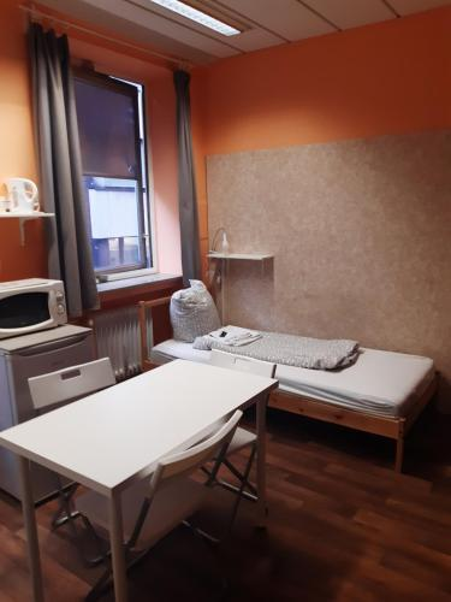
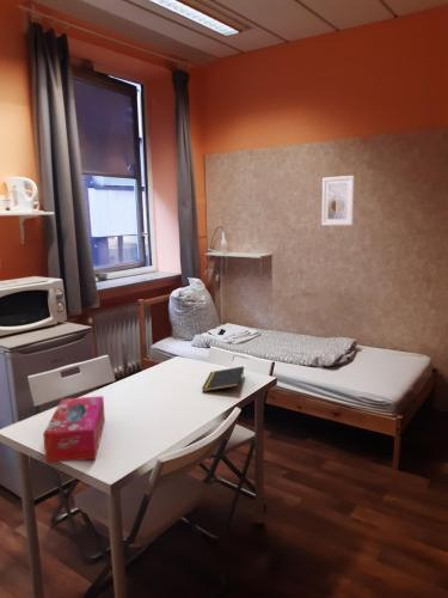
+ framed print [320,175,356,227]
+ tissue box [42,395,106,464]
+ notepad [201,365,245,392]
